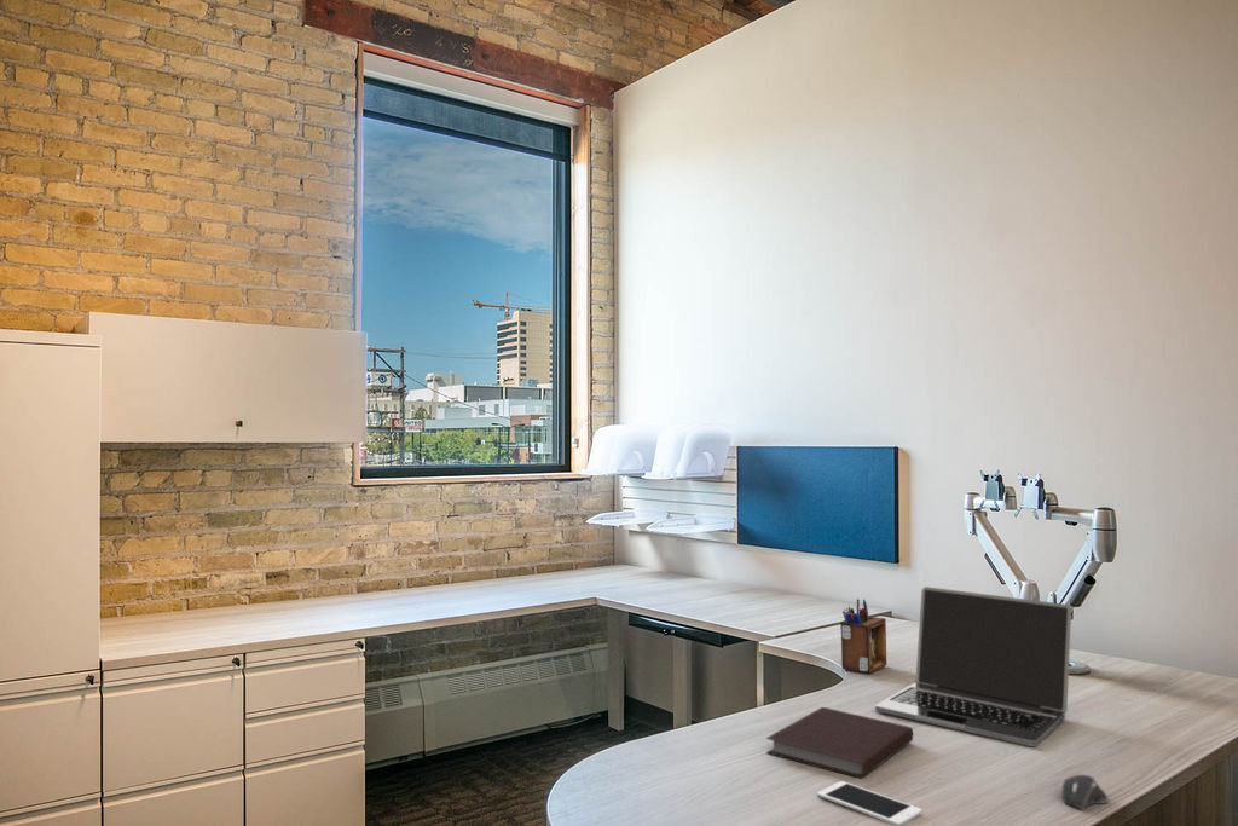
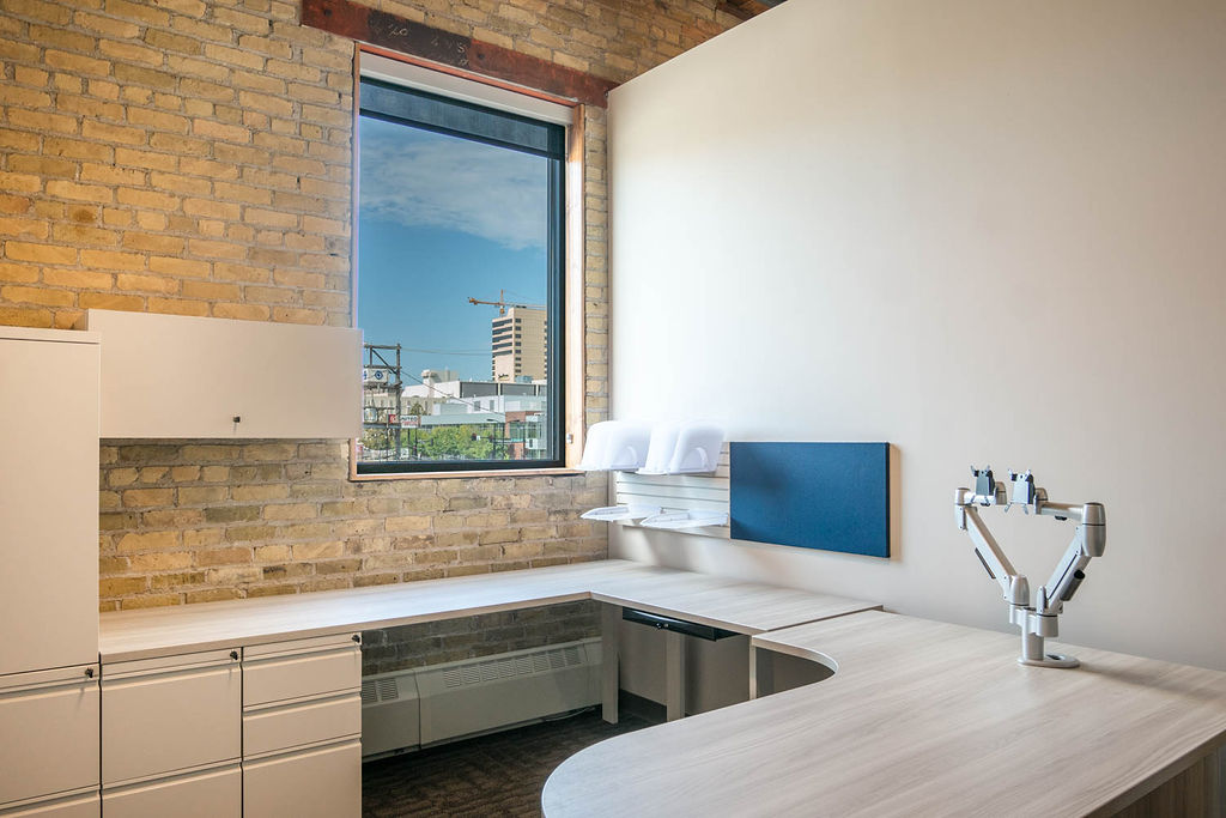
- laptop [874,585,1072,747]
- cell phone [816,780,924,826]
- desk organizer [839,597,887,675]
- computer mouse [1060,774,1109,811]
- notebook [765,706,914,779]
